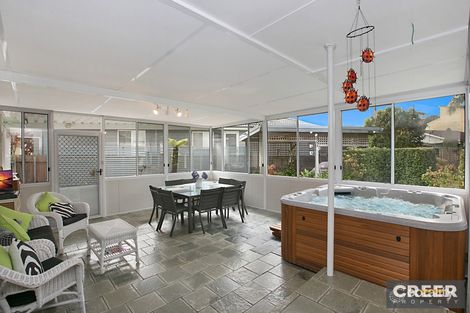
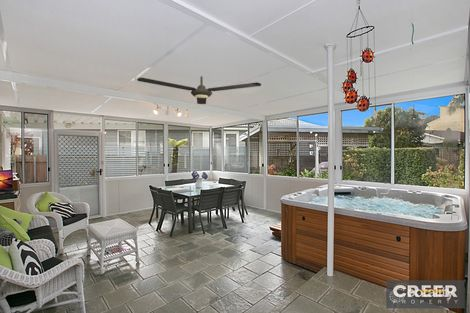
+ ceiling fan [136,75,262,105]
